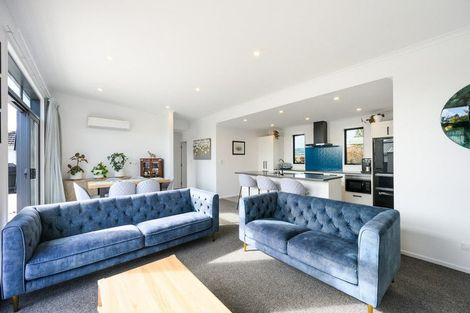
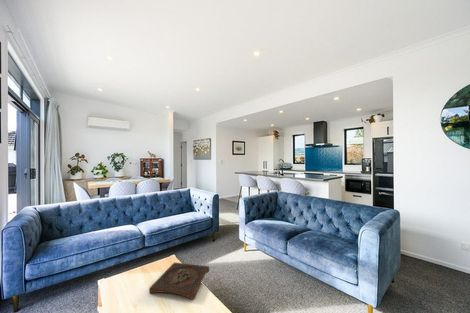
+ wooden tray [148,262,210,301]
